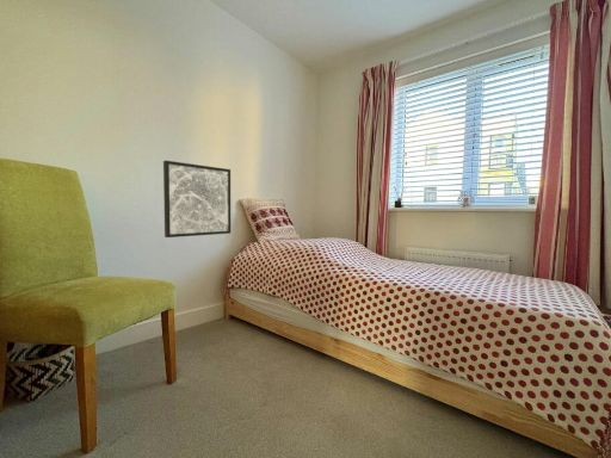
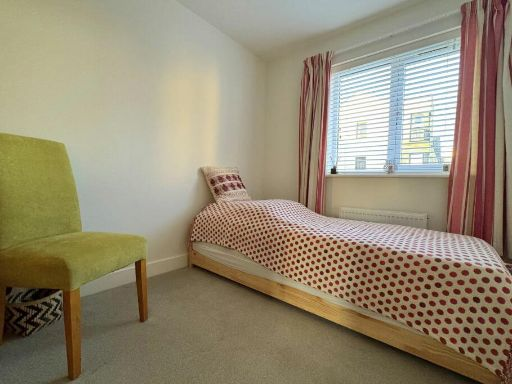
- wall art [162,160,232,239]
